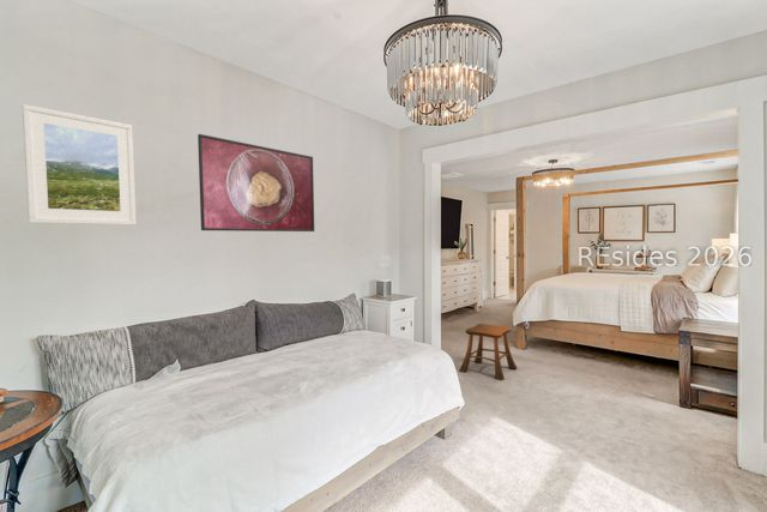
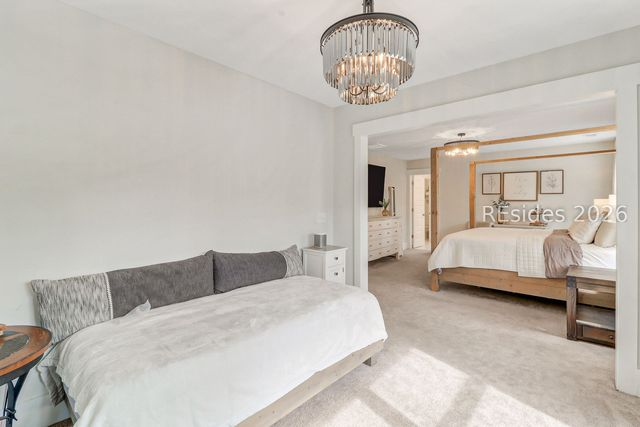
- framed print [197,133,315,233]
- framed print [22,103,138,225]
- stool [458,323,518,381]
